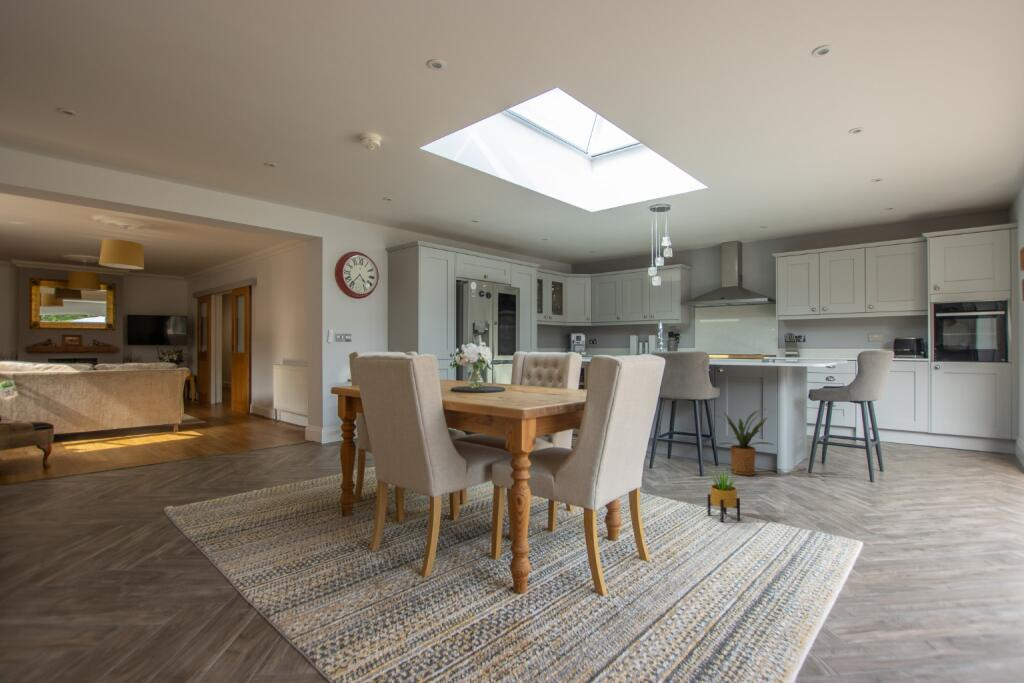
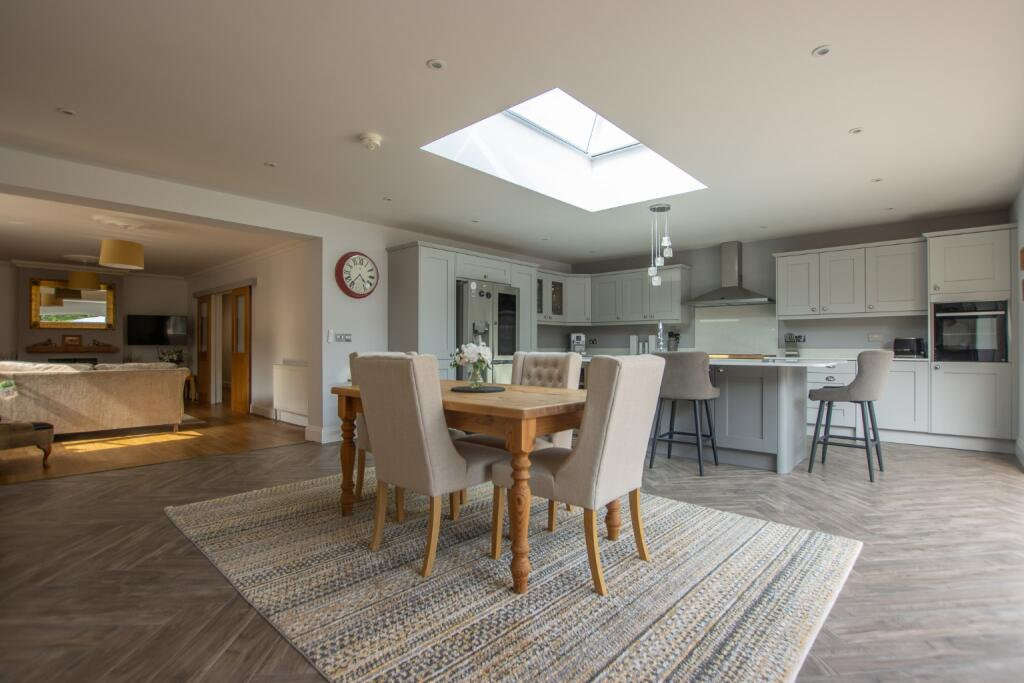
- potted plant [707,465,741,523]
- house plant [710,408,776,477]
